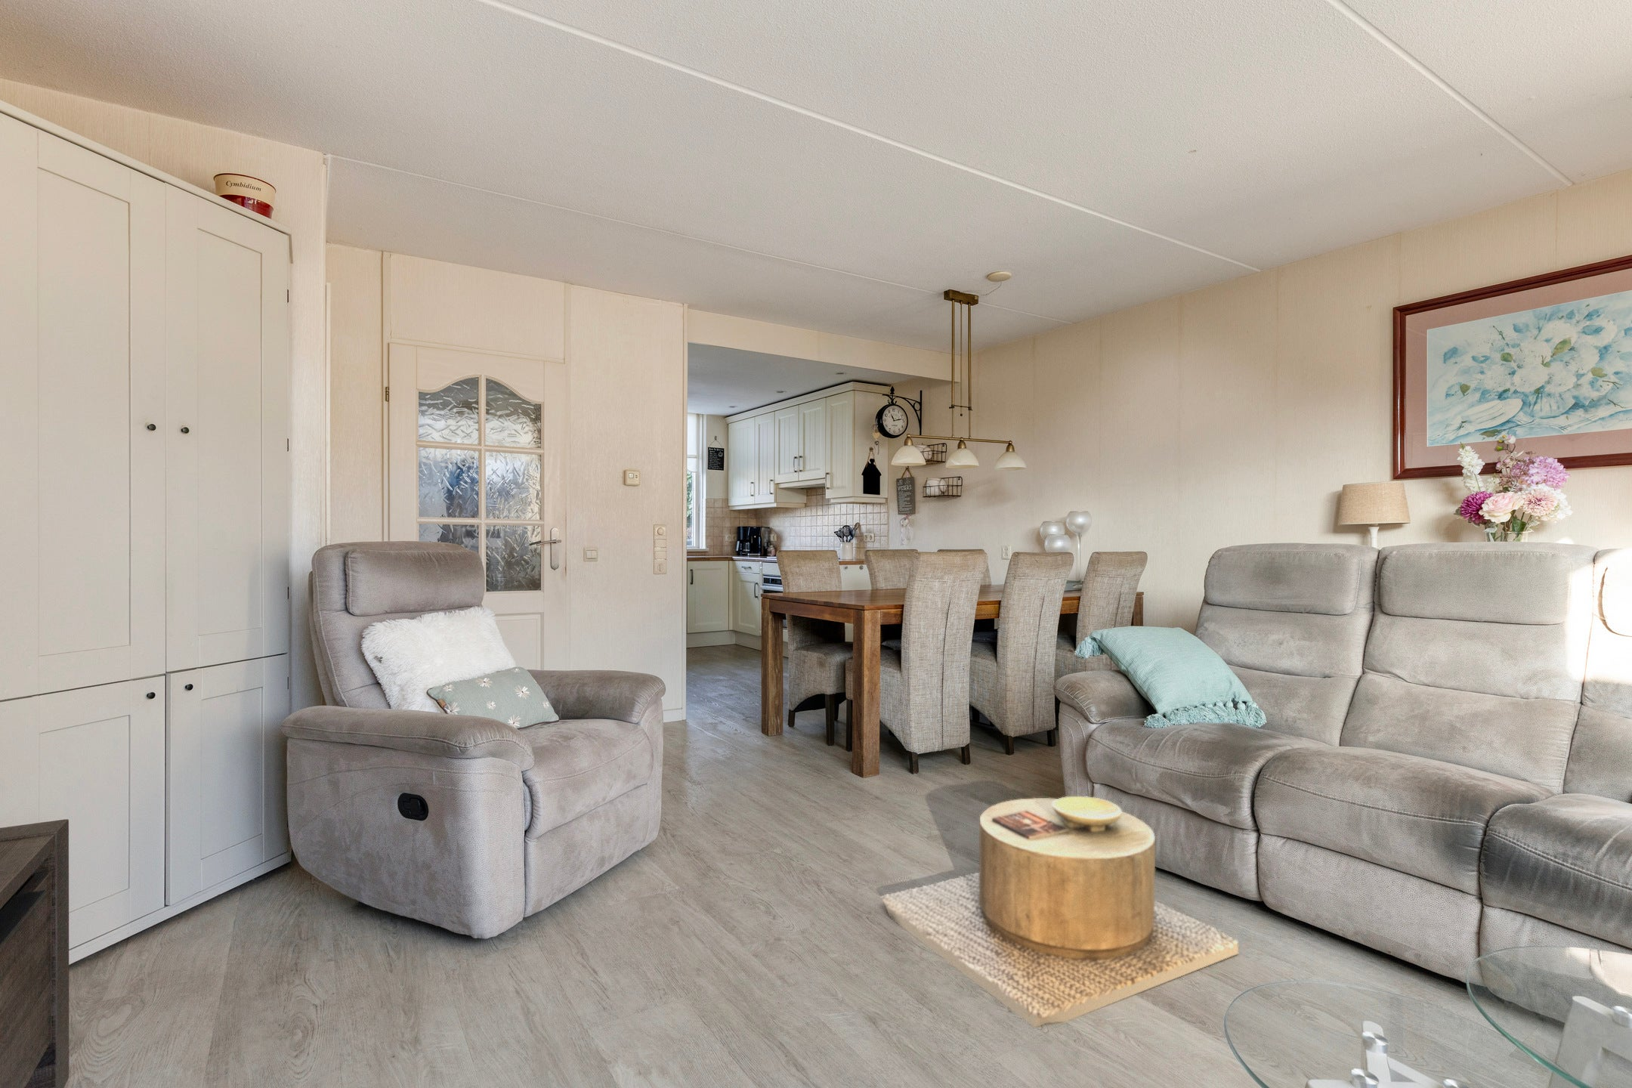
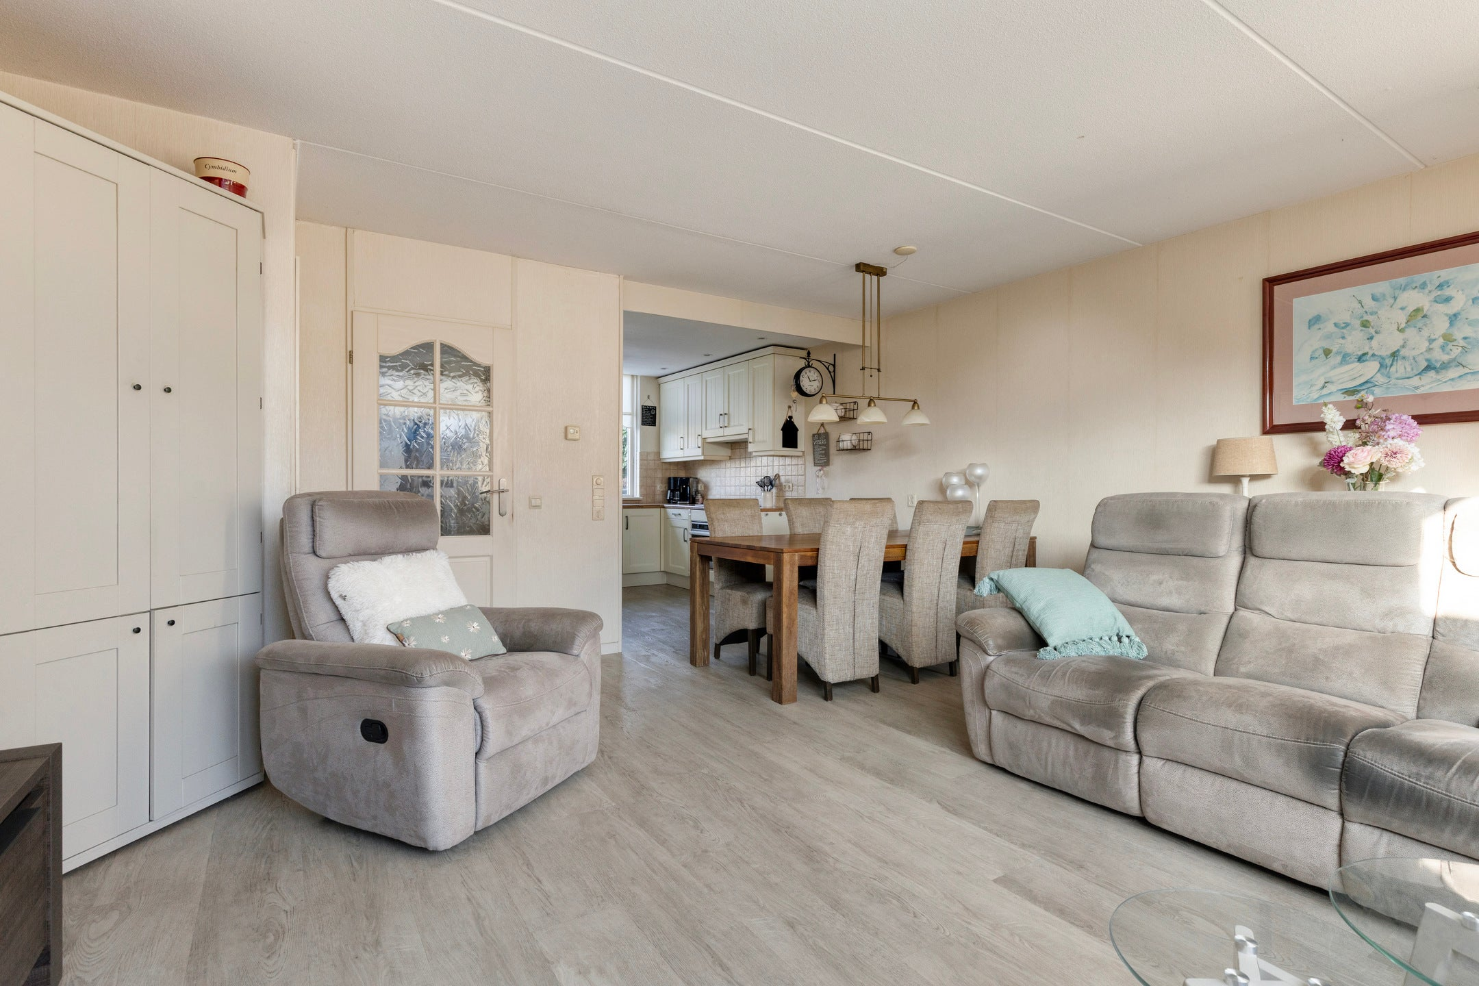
- side table [879,795,1239,1028]
